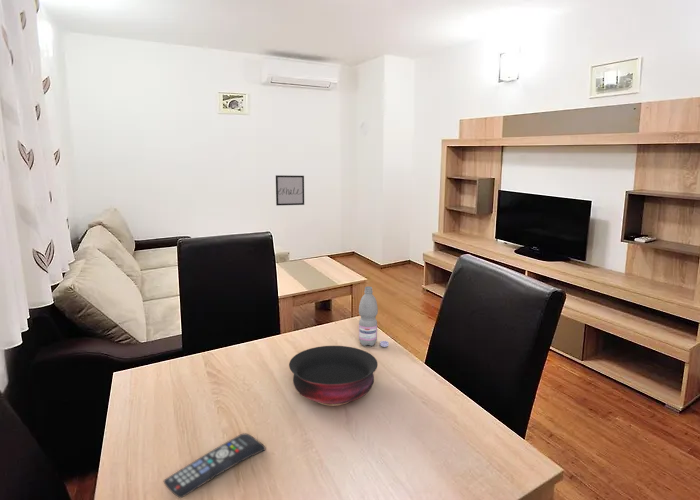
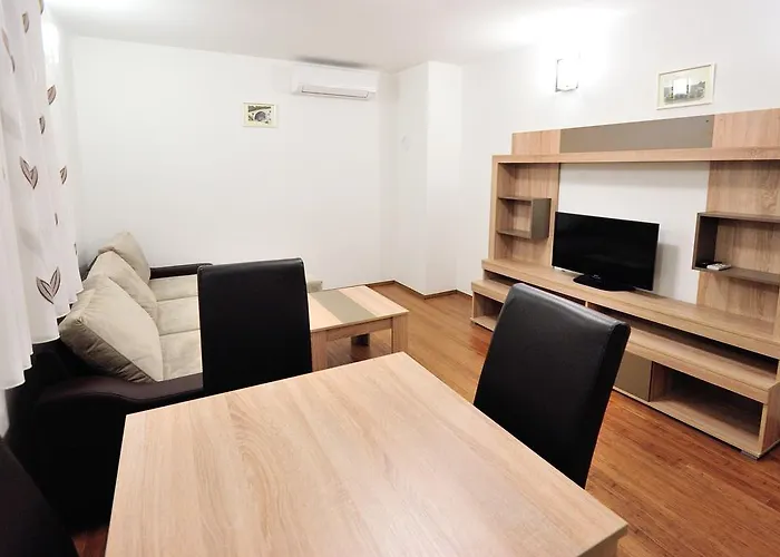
- wall art [275,174,305,207]
- remote control [163,432,267,499]
- bowl [288,345,379,407]
- water bottle [358,286,390,348]
